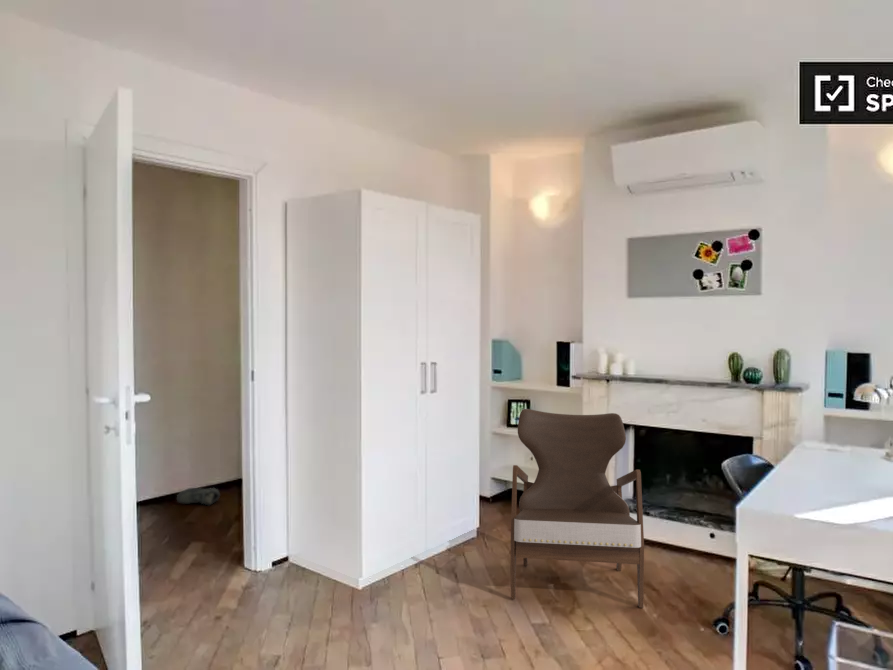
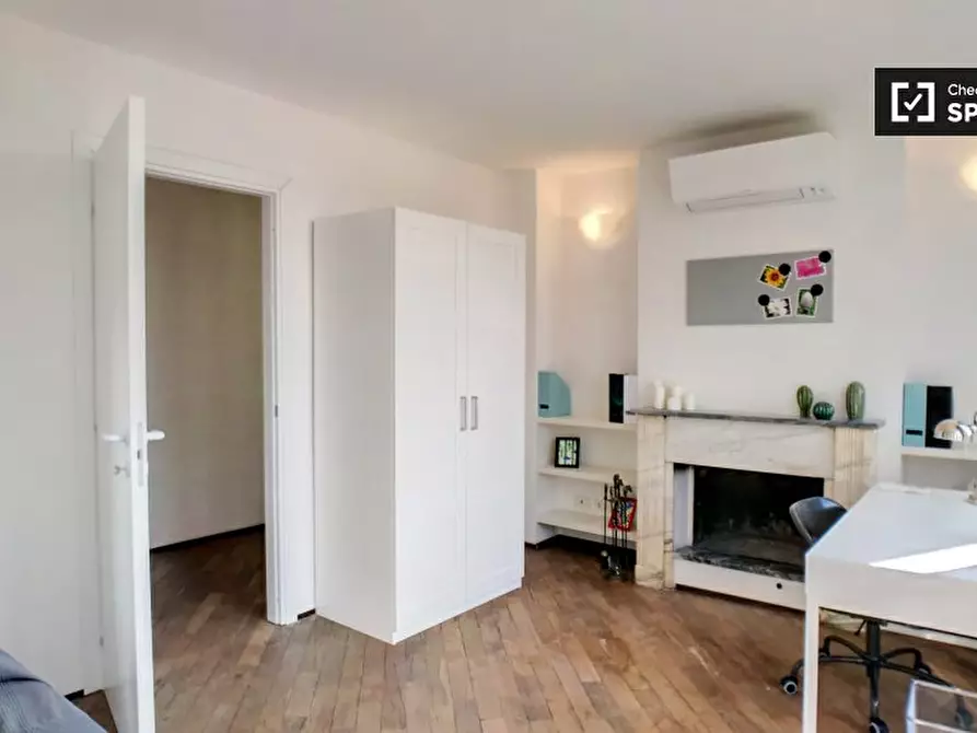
- armchair [510,408,645,609]
- sneaker [176,487,221,506]
